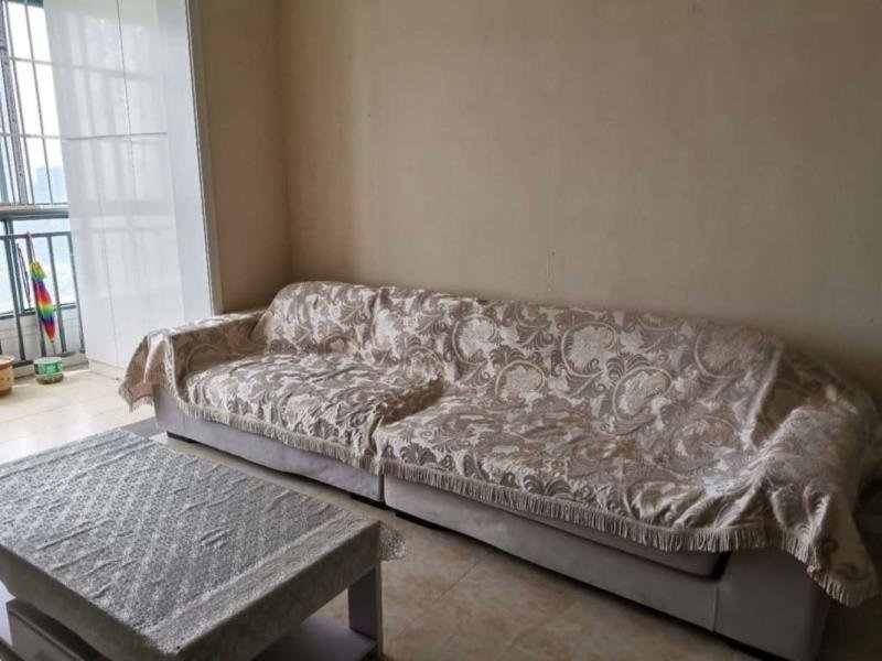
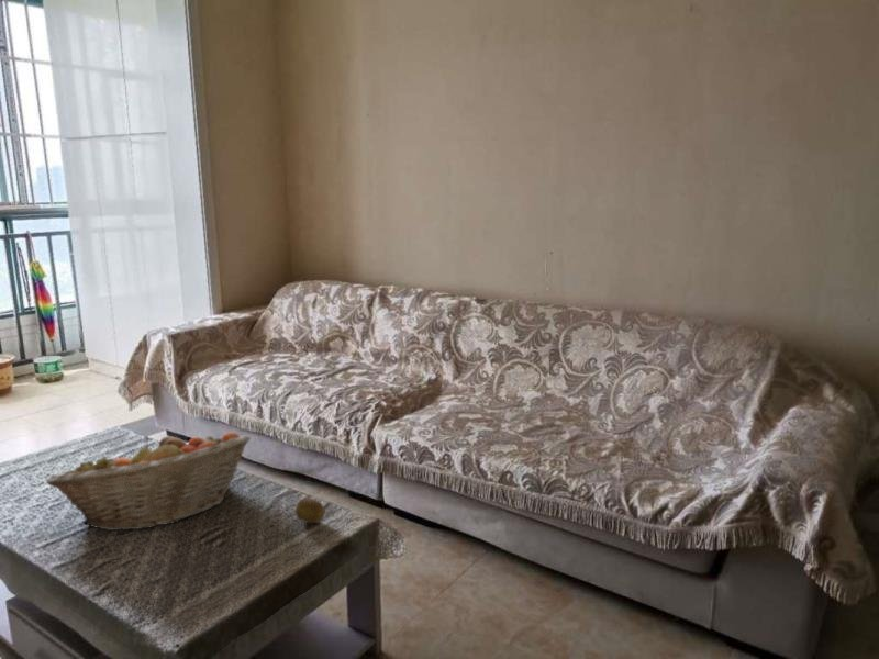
+ fruit basket [45,431,252,532]
+ fruit [294,496,325,524]
